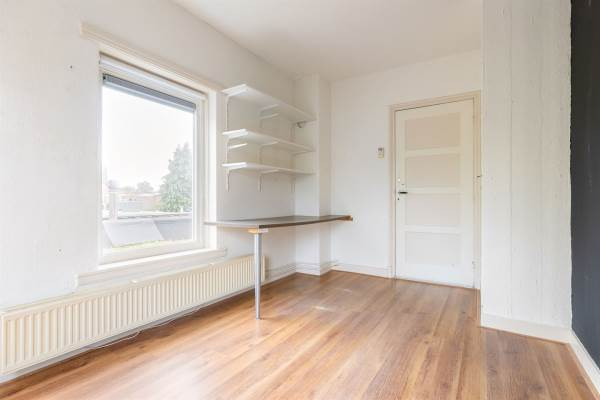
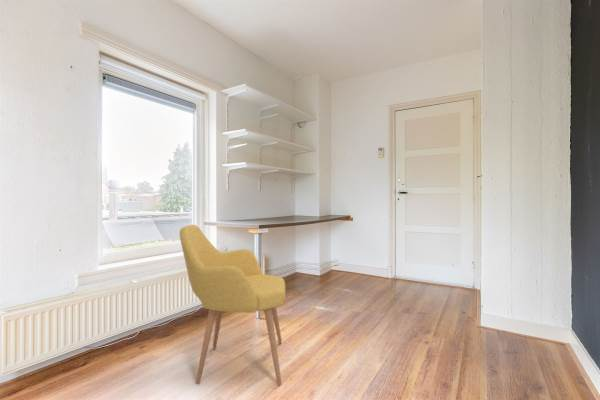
+ chair [179,224,286,386]
